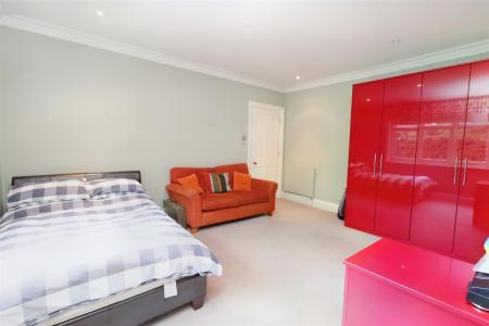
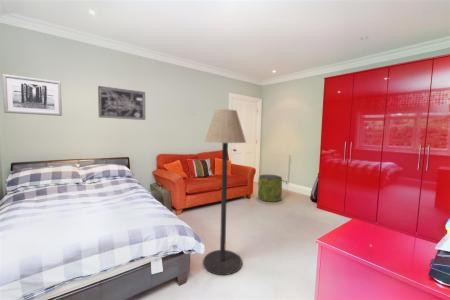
+ pouf [257,174,283,203]
+ wall art [97,85,146,121]
+ floor lamp [202,108,247,276]
+ wall art [1,73,63,117]
